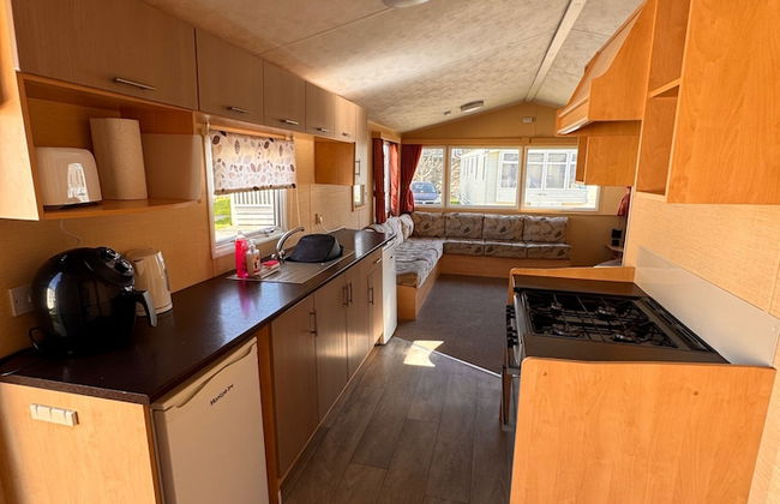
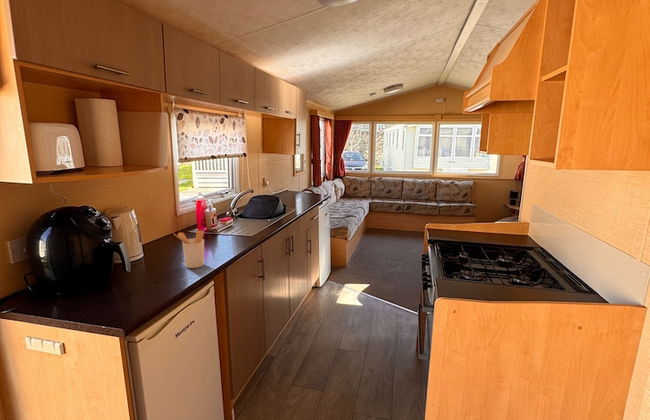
+ utensil holder [172,229,205,269]
